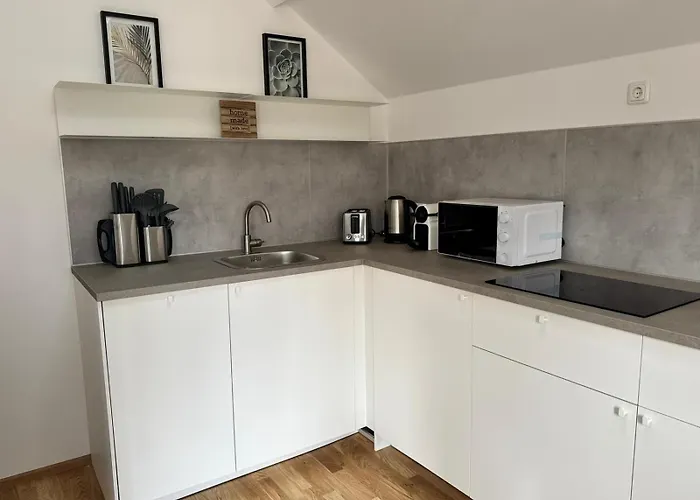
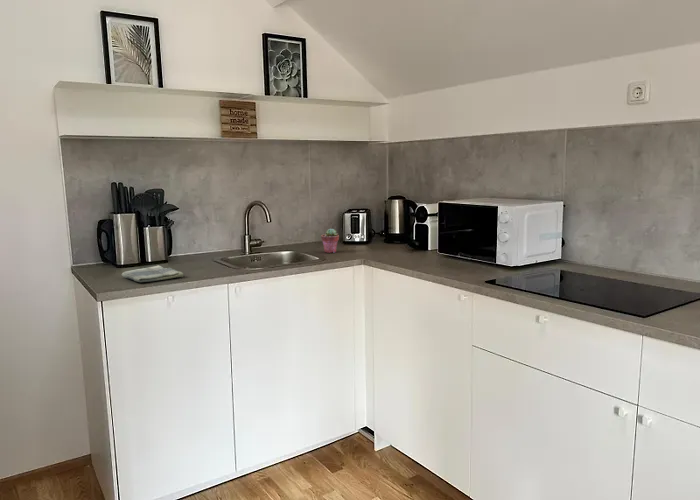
+ potted succulent [320,227,340,254]
+ dish towel [121,265,185,283]
